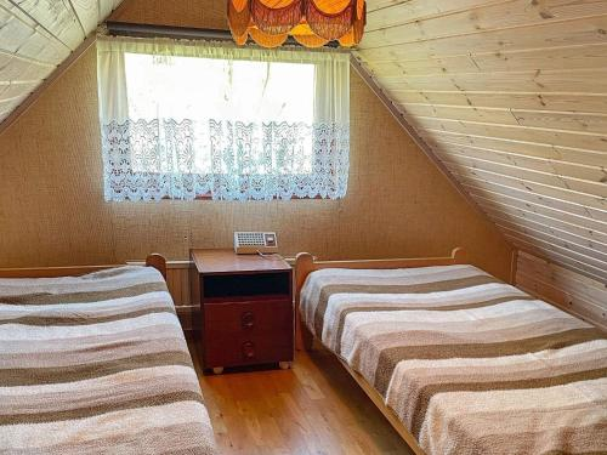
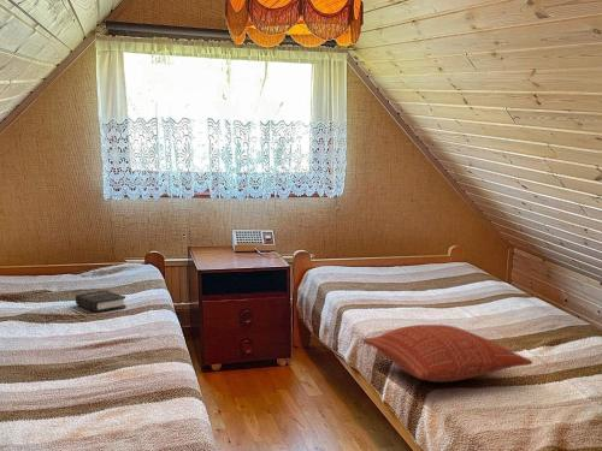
+ hardback book [75,289,128,314]
+ pillow [362,324,533,384]
